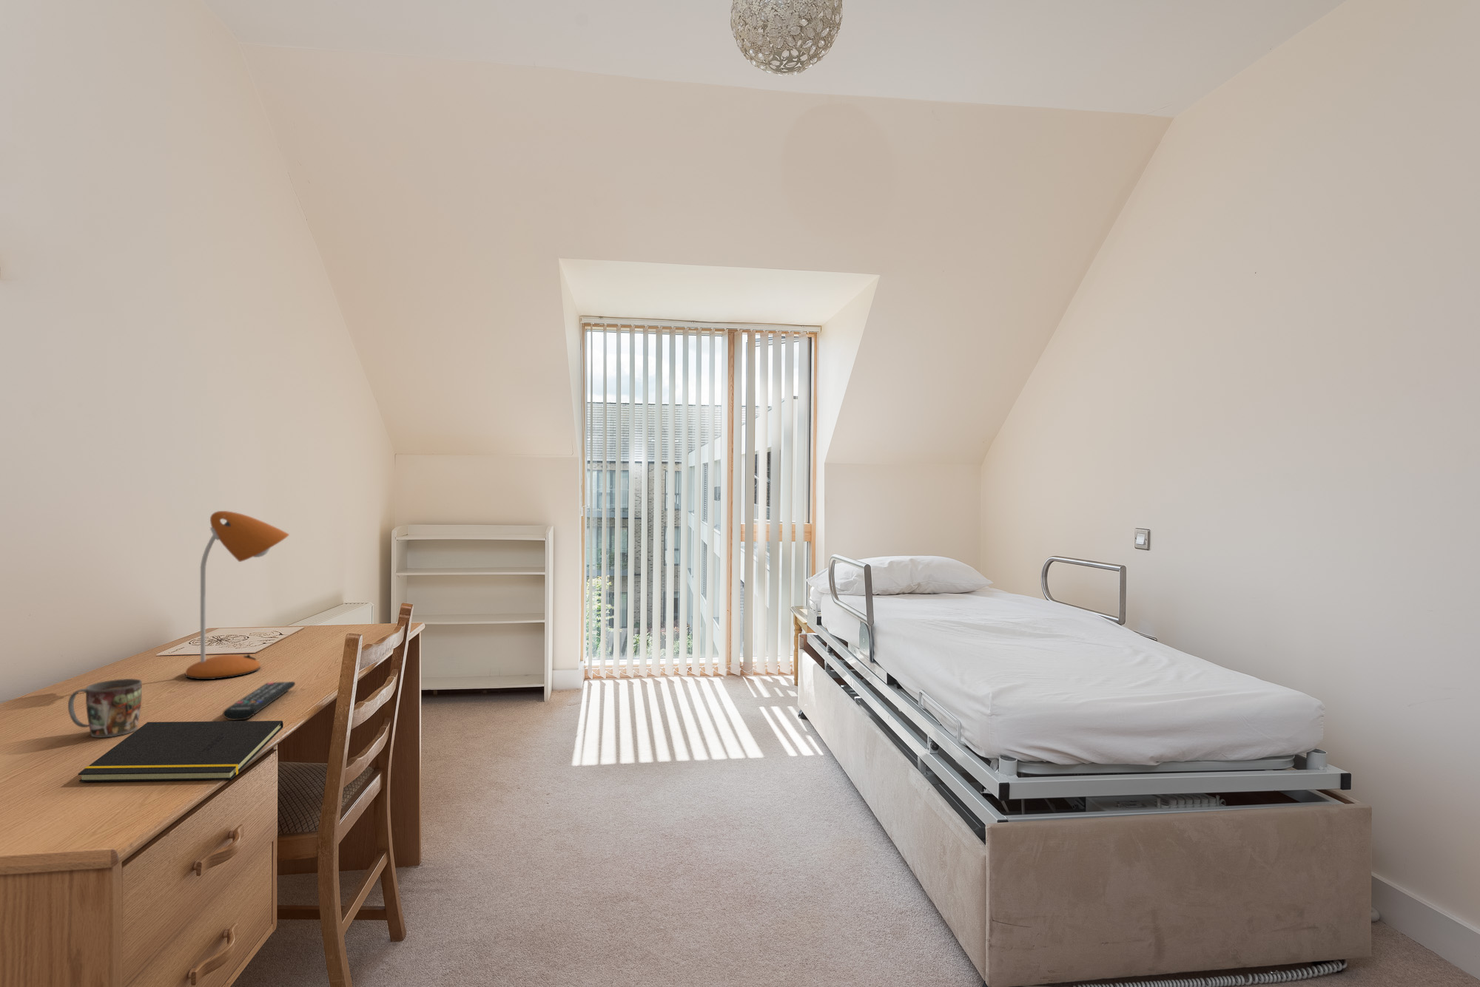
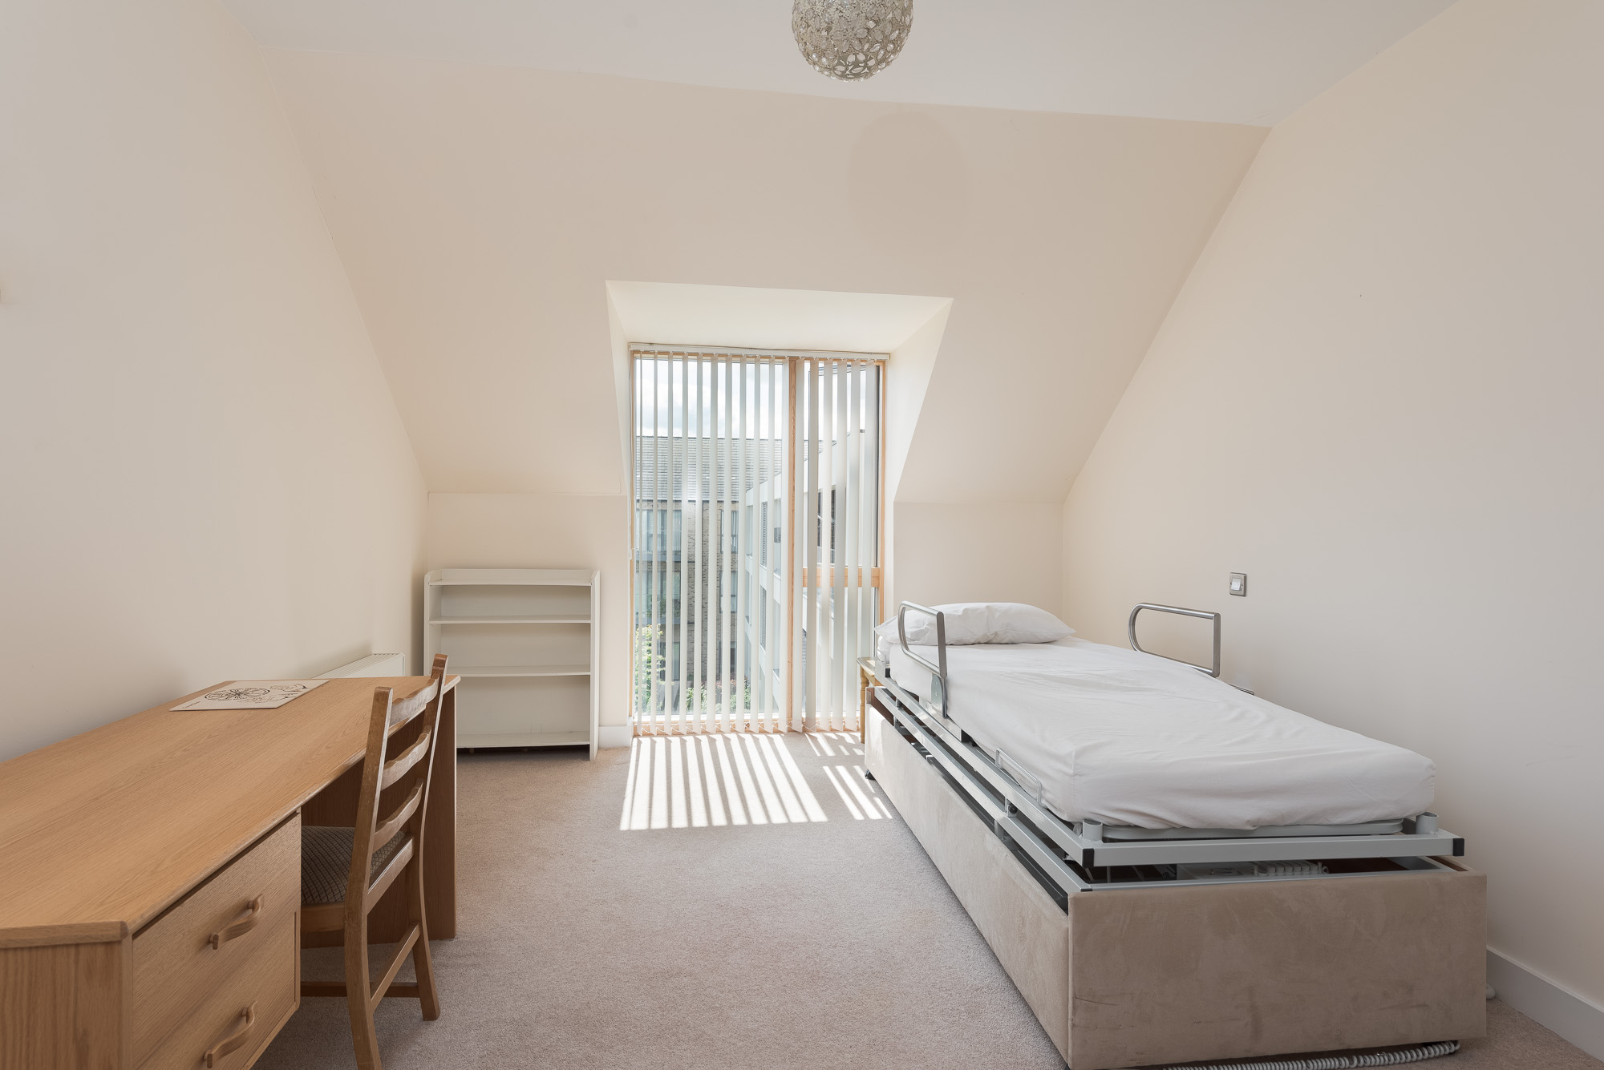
- remote control [222,681,296,720]
- desk lamp [185,510,290,680]
- mug [67,677,143,738]
- notepad [77,720,284,782]
